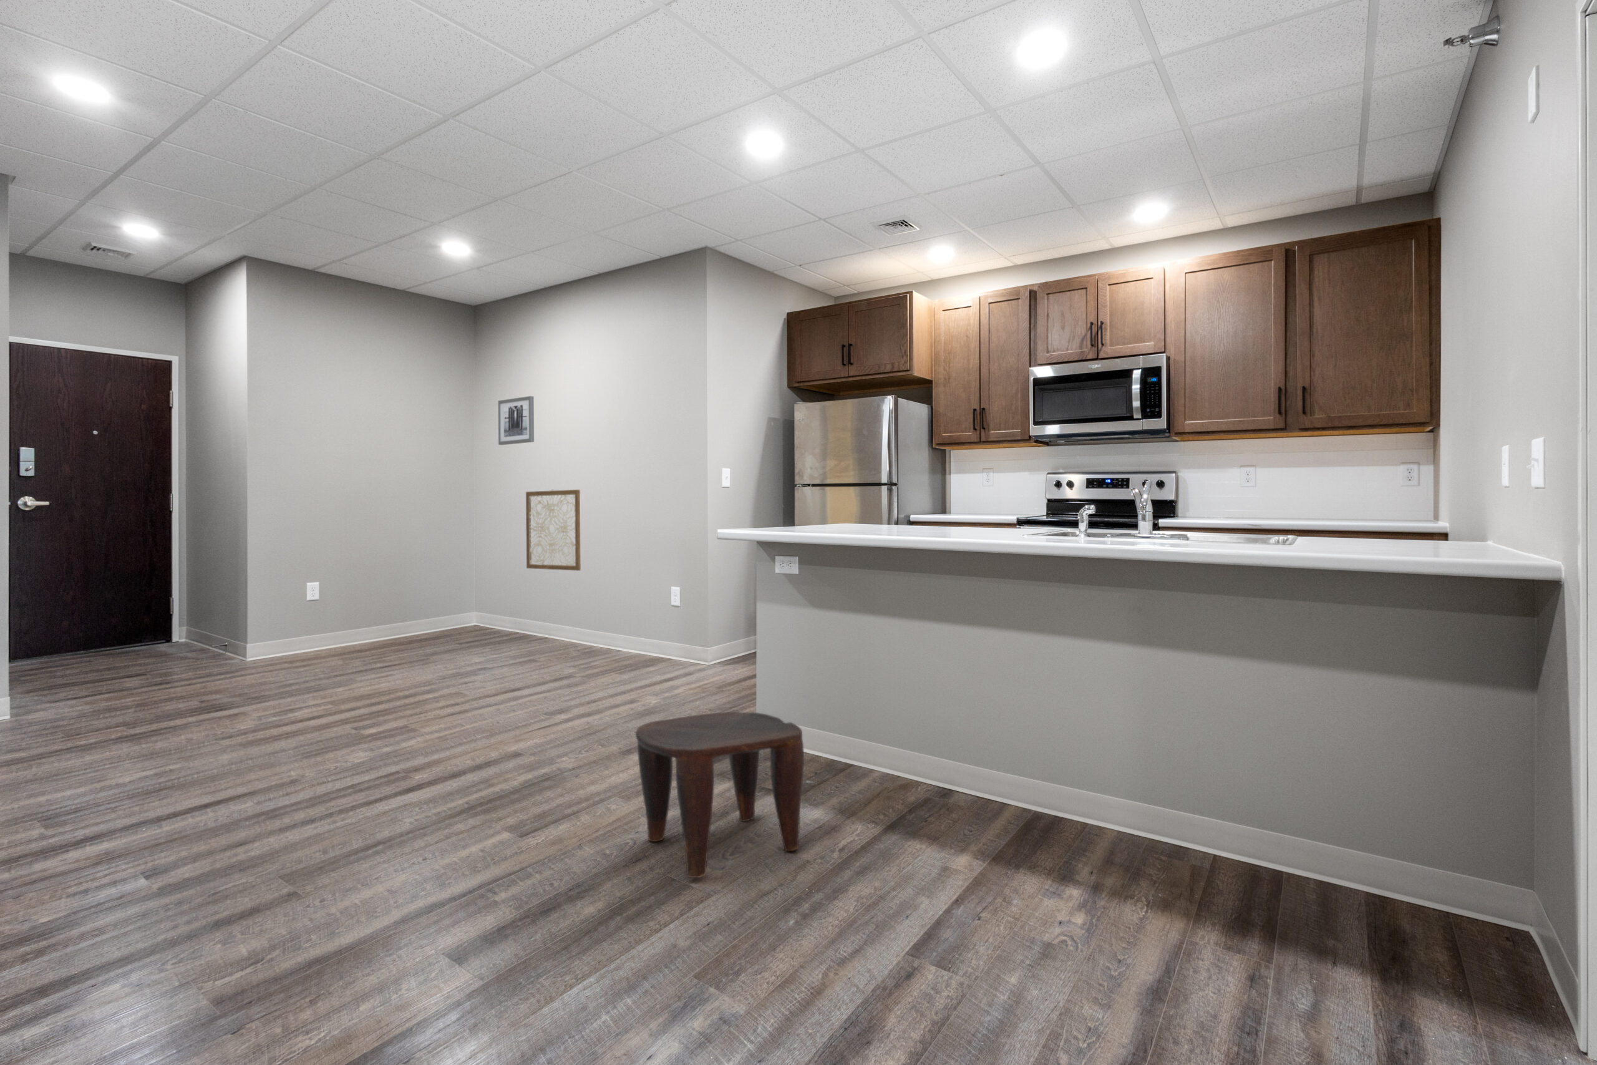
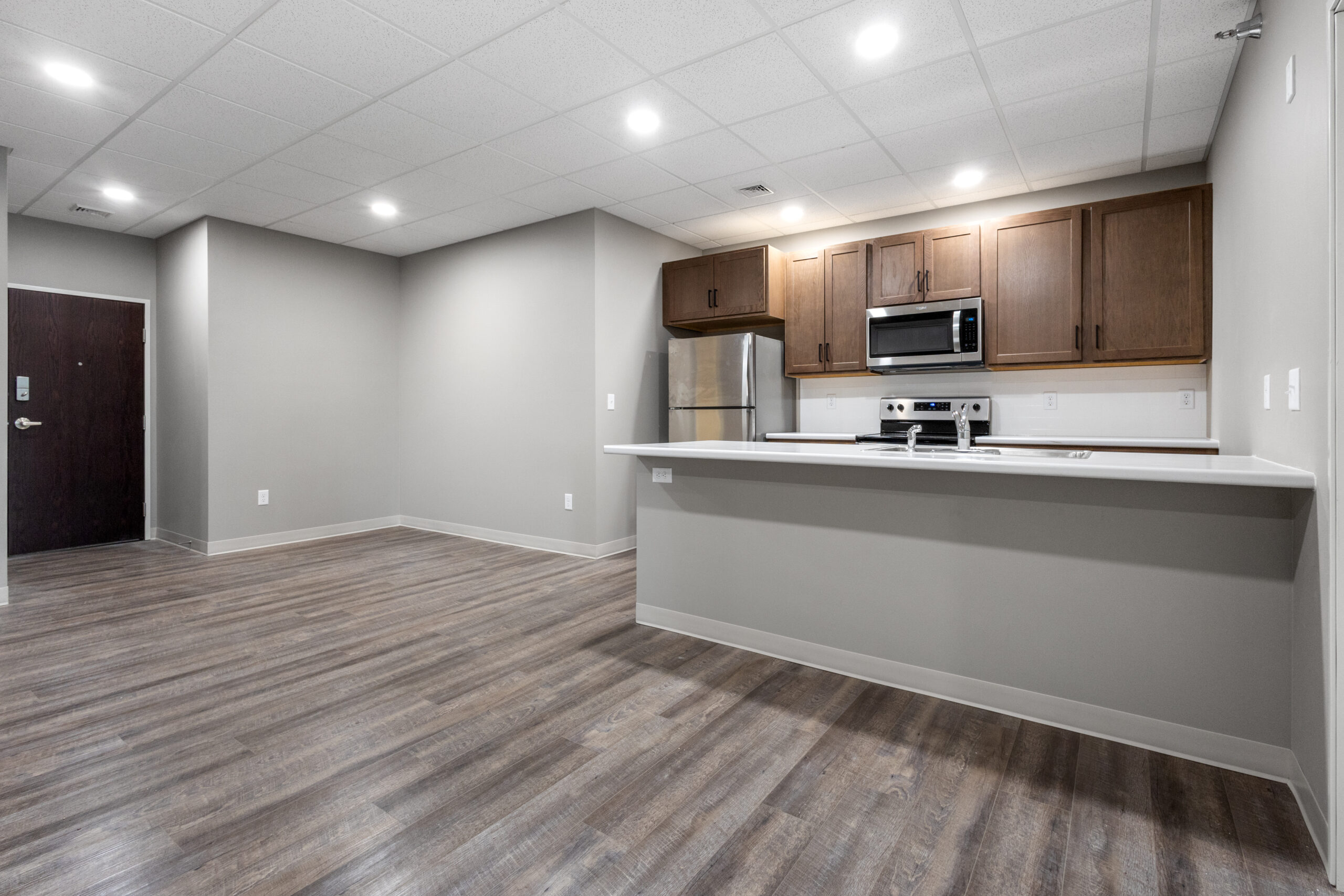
- wall art [525,490,581,572]
- wall art [498,396,535,446]
- stool [635,711,804,878]
